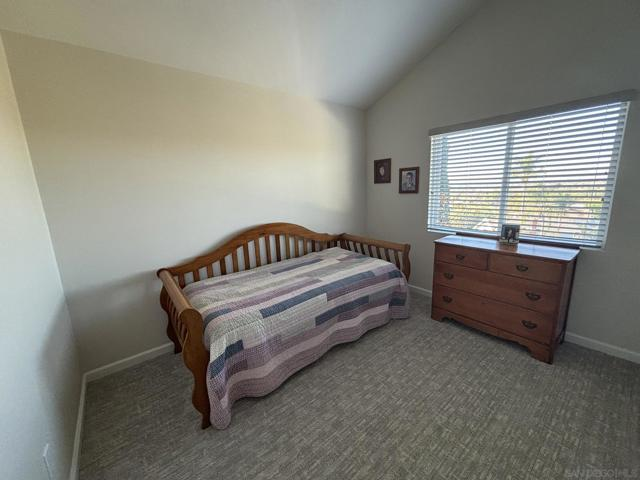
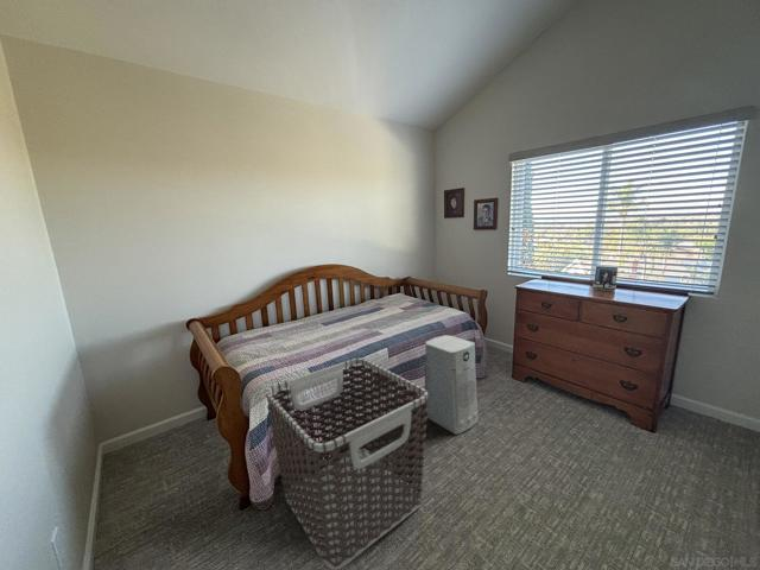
+ air purifier [424,334,479,436]
+ clothes hamper [264,356,428,570]
